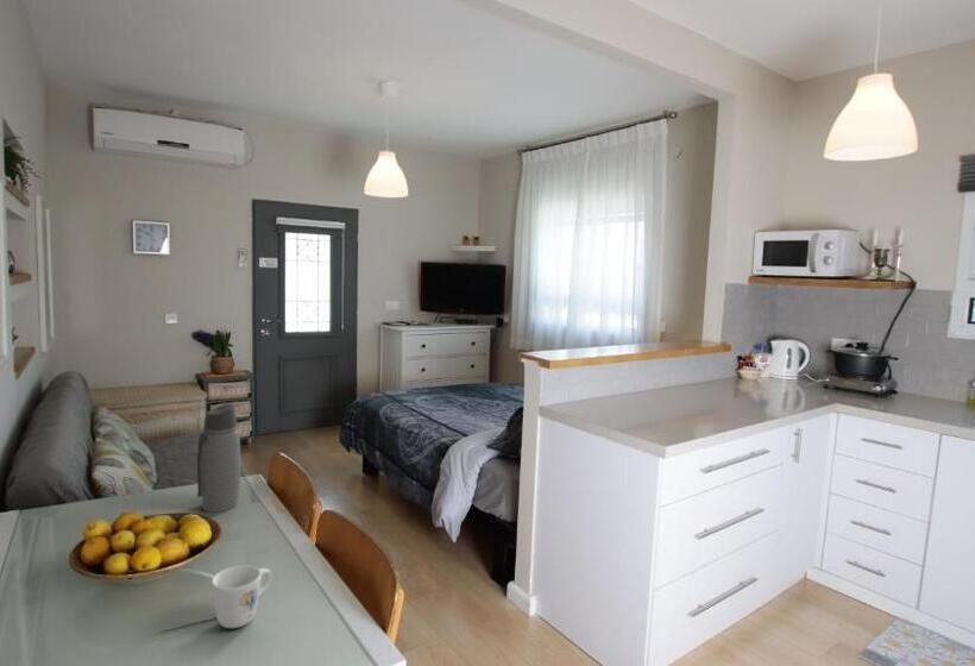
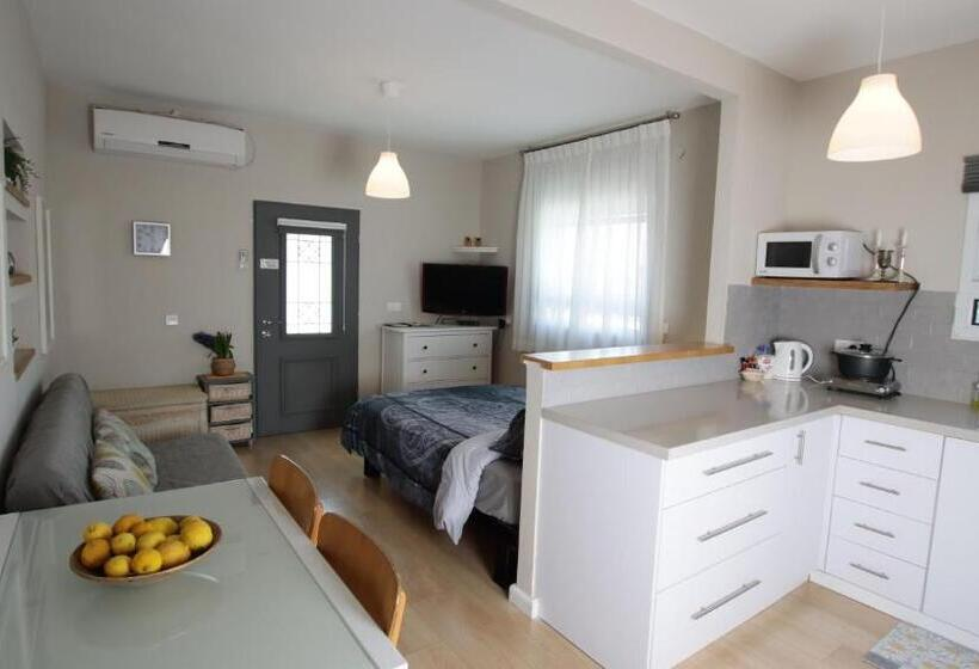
- water bottle [196,403,243,514]
- mug [210,564,272,629]
